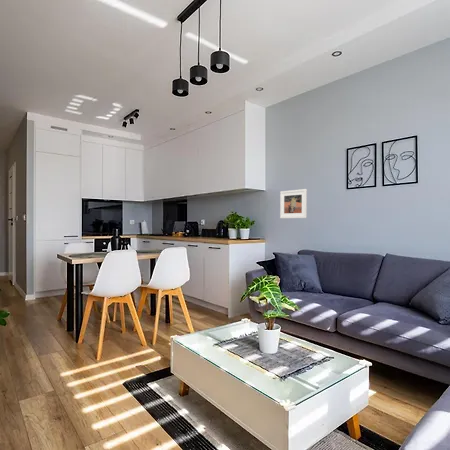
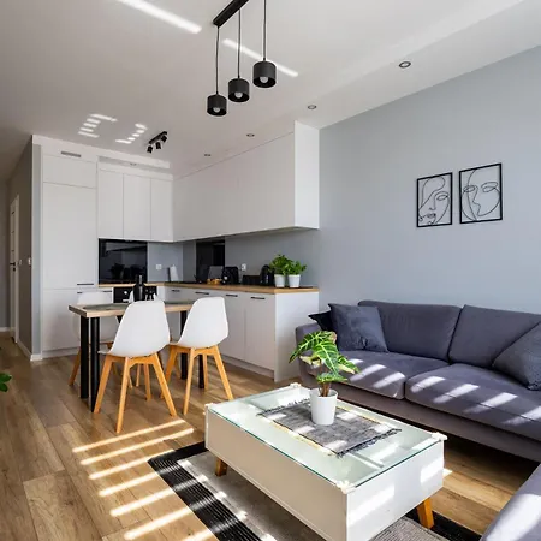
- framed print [279,188,308,219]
